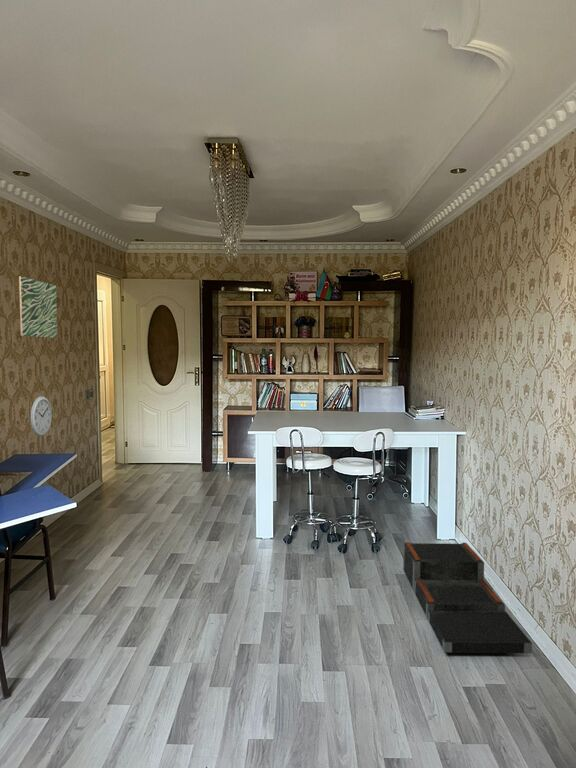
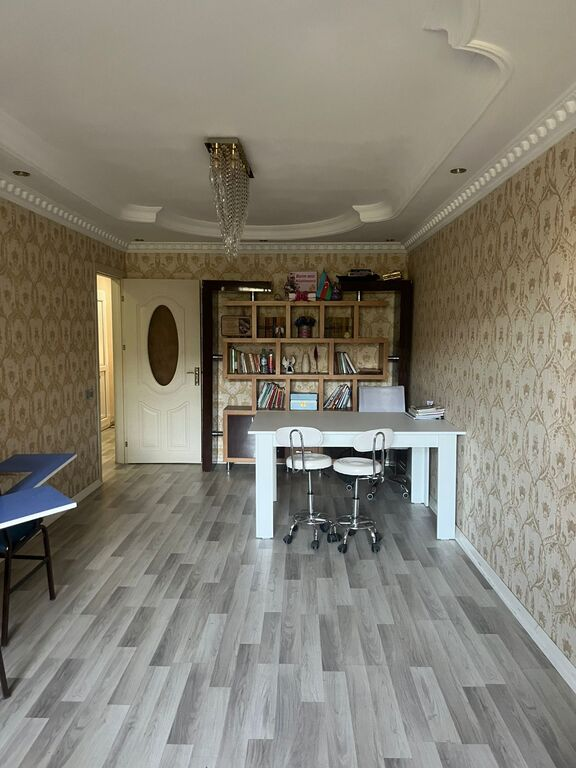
- wall art [18,275,58,339]
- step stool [402,541,533,654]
- wall clock [30,395,53,437]
